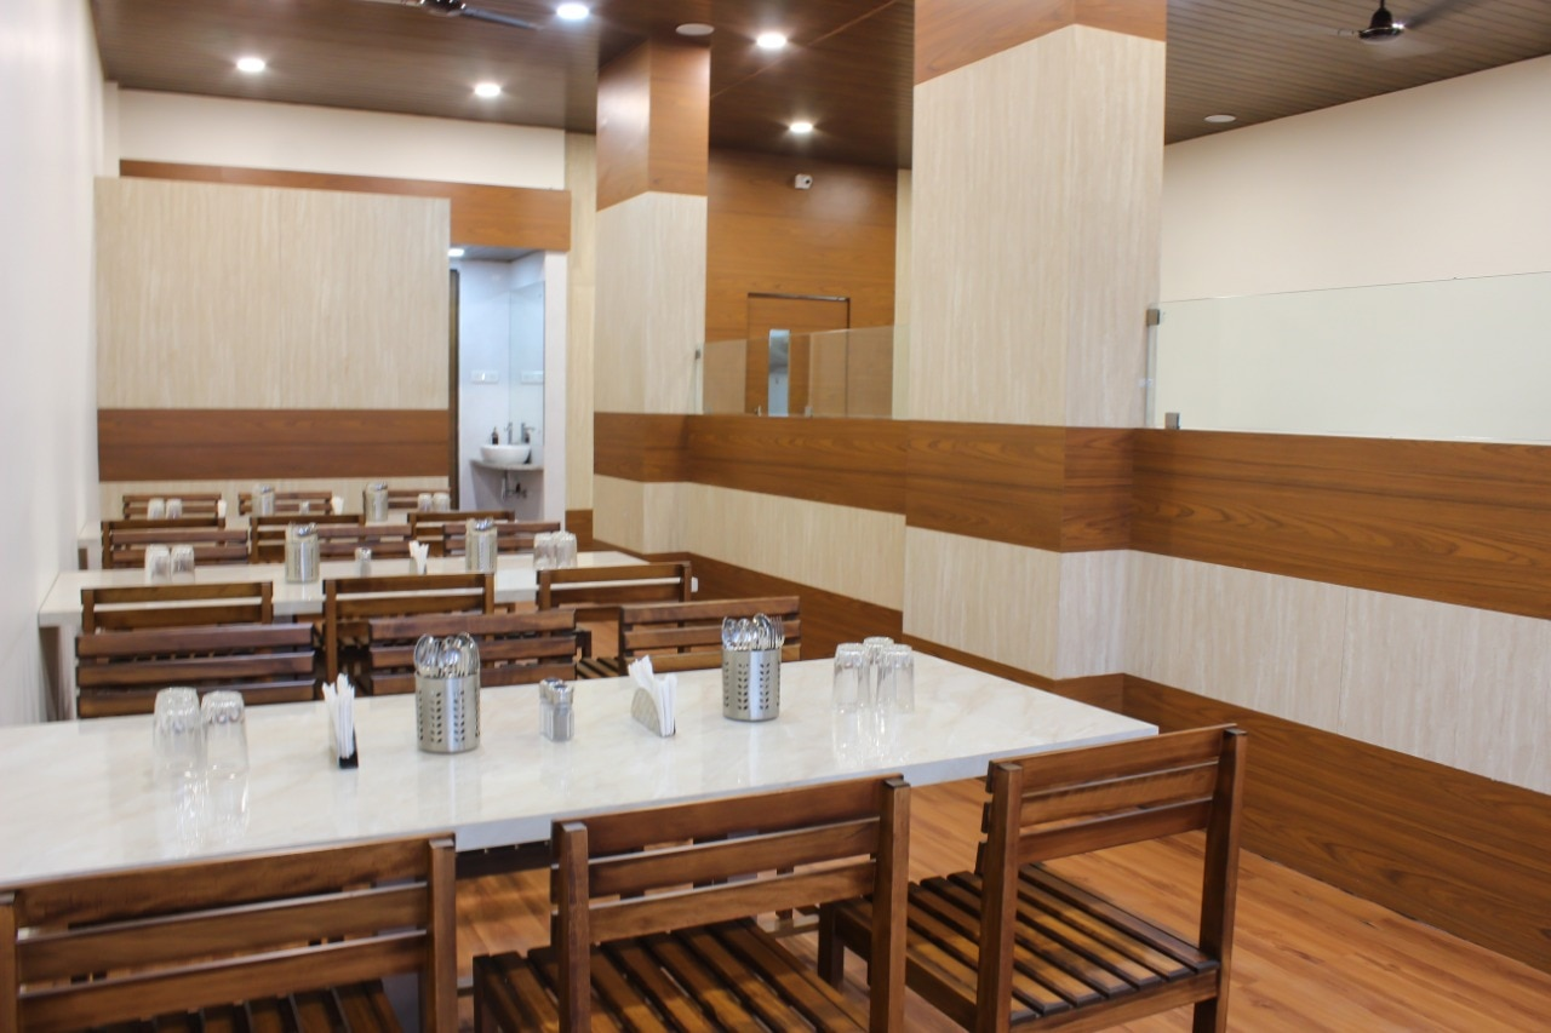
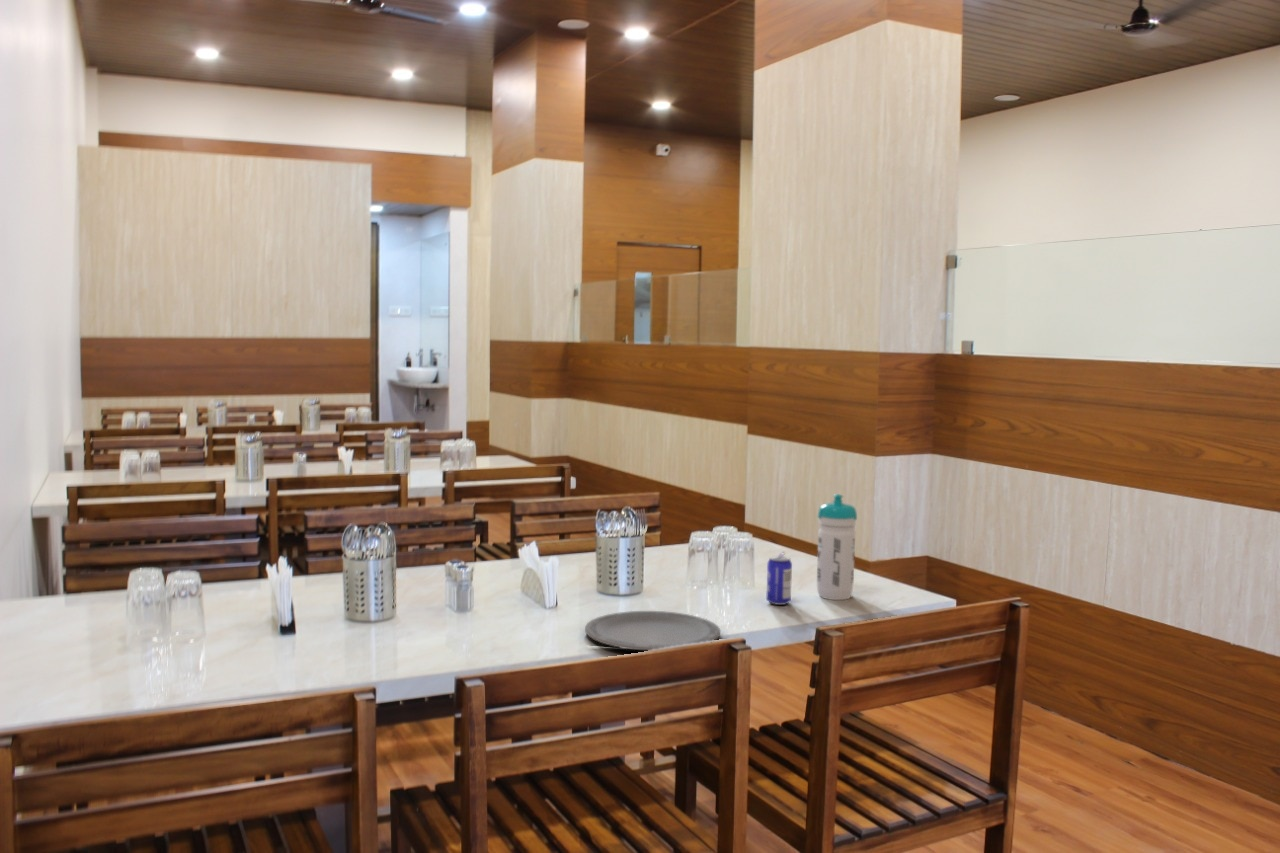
+ beer can [765,550,793,606]
+ plate [584,610,721,651]
+ water bottle [816,493,858,601]
